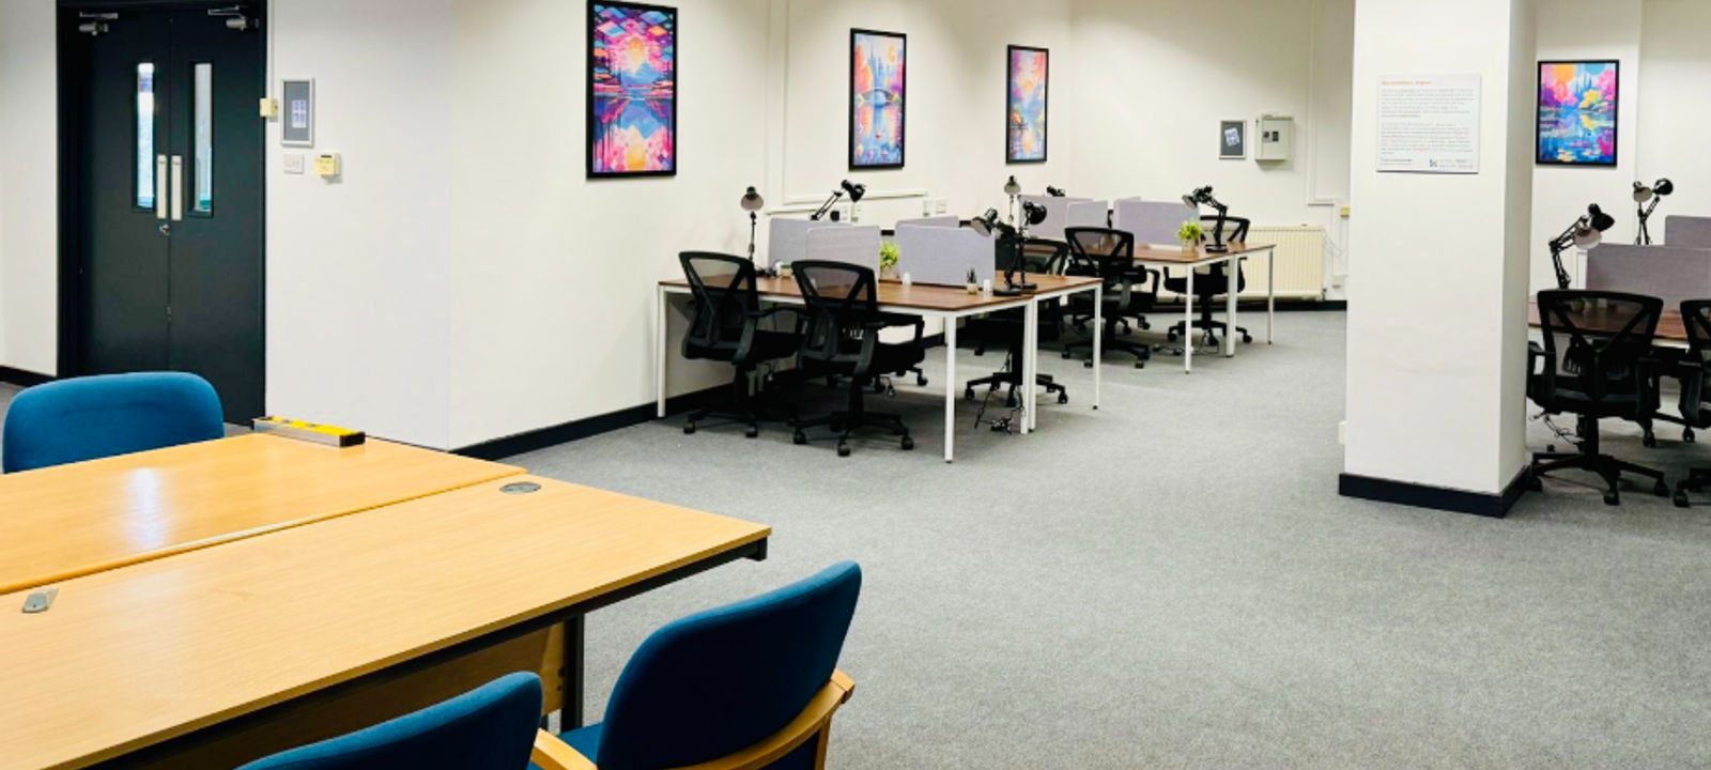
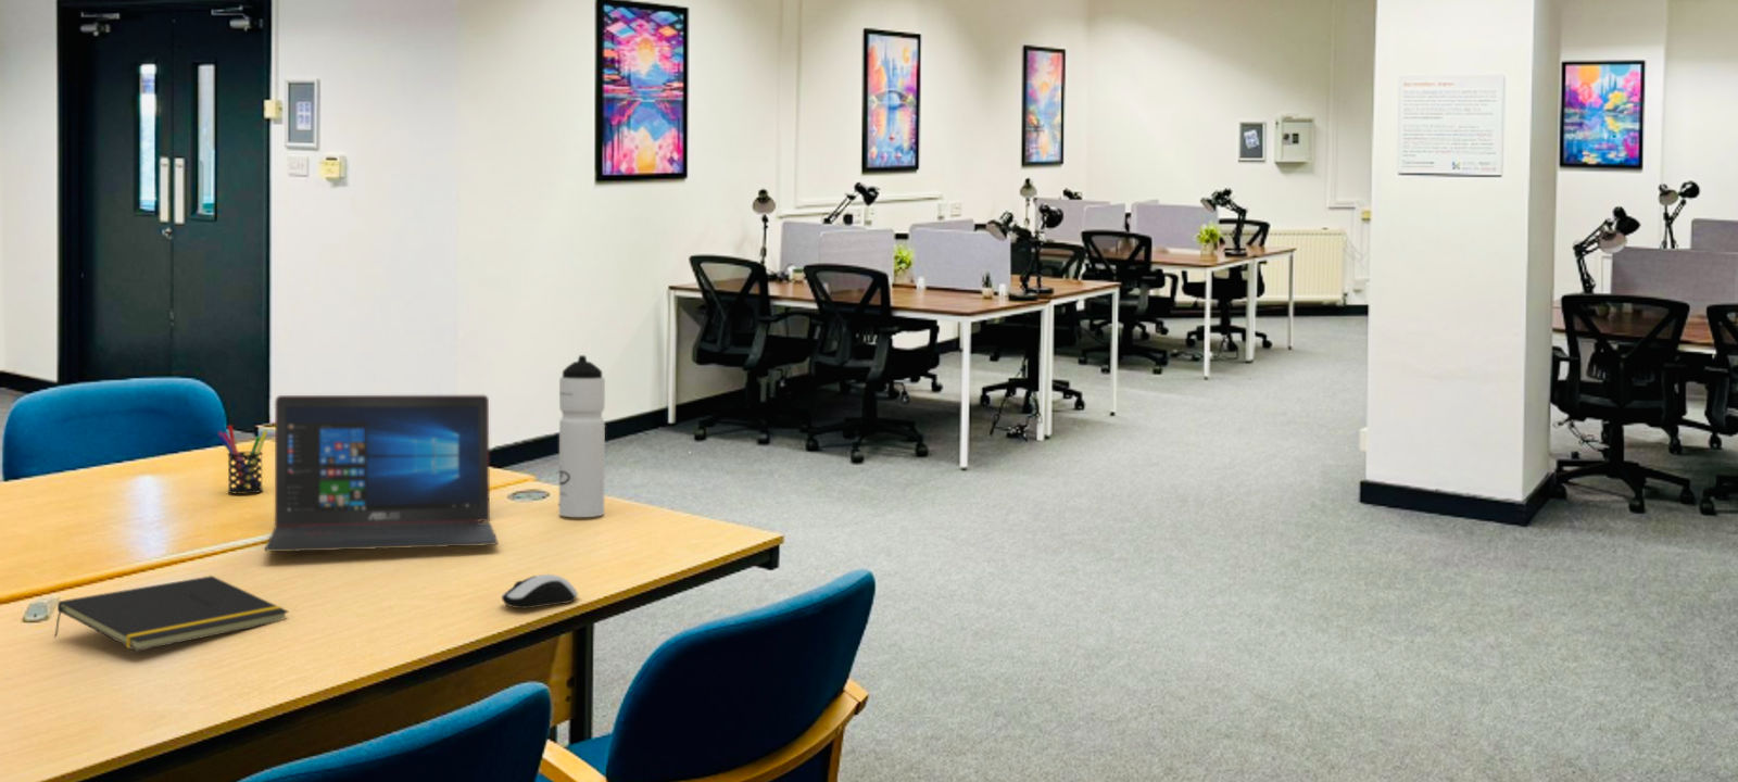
+ water bottle [559,354,606,518]
+ notepad [53,575,290,652]
+ computer mouse [501,574,579,609]
+ laptop [264,394,499,553]
+ pen holder [216,424,269,495]
